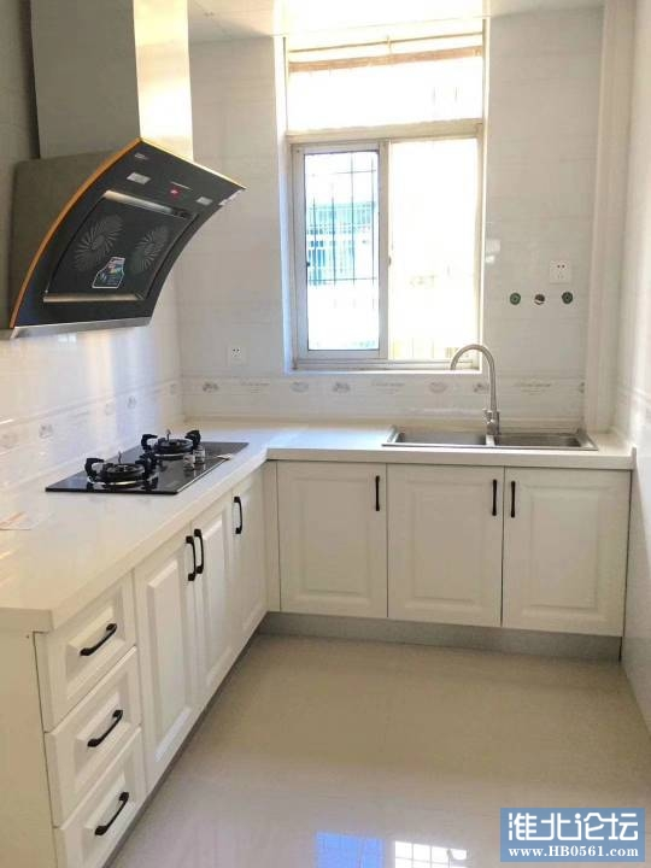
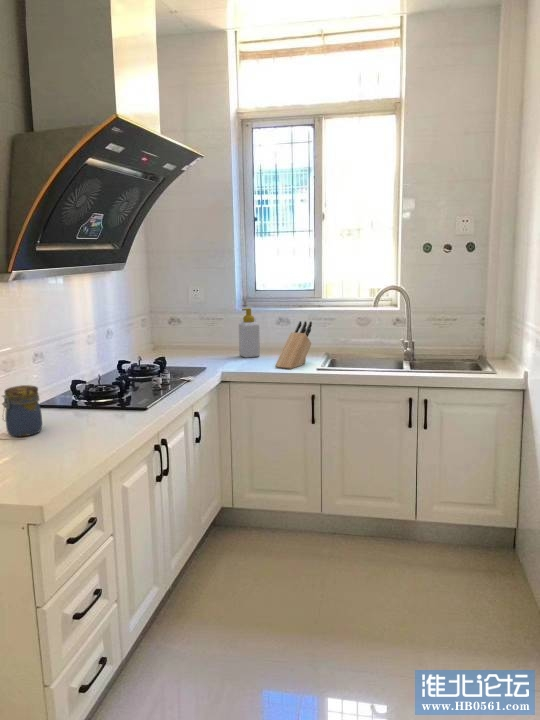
+ knife block [274,320,313,370]
+ soap bottle [238,307,261,359]
+ jar [1,384,43,438]
